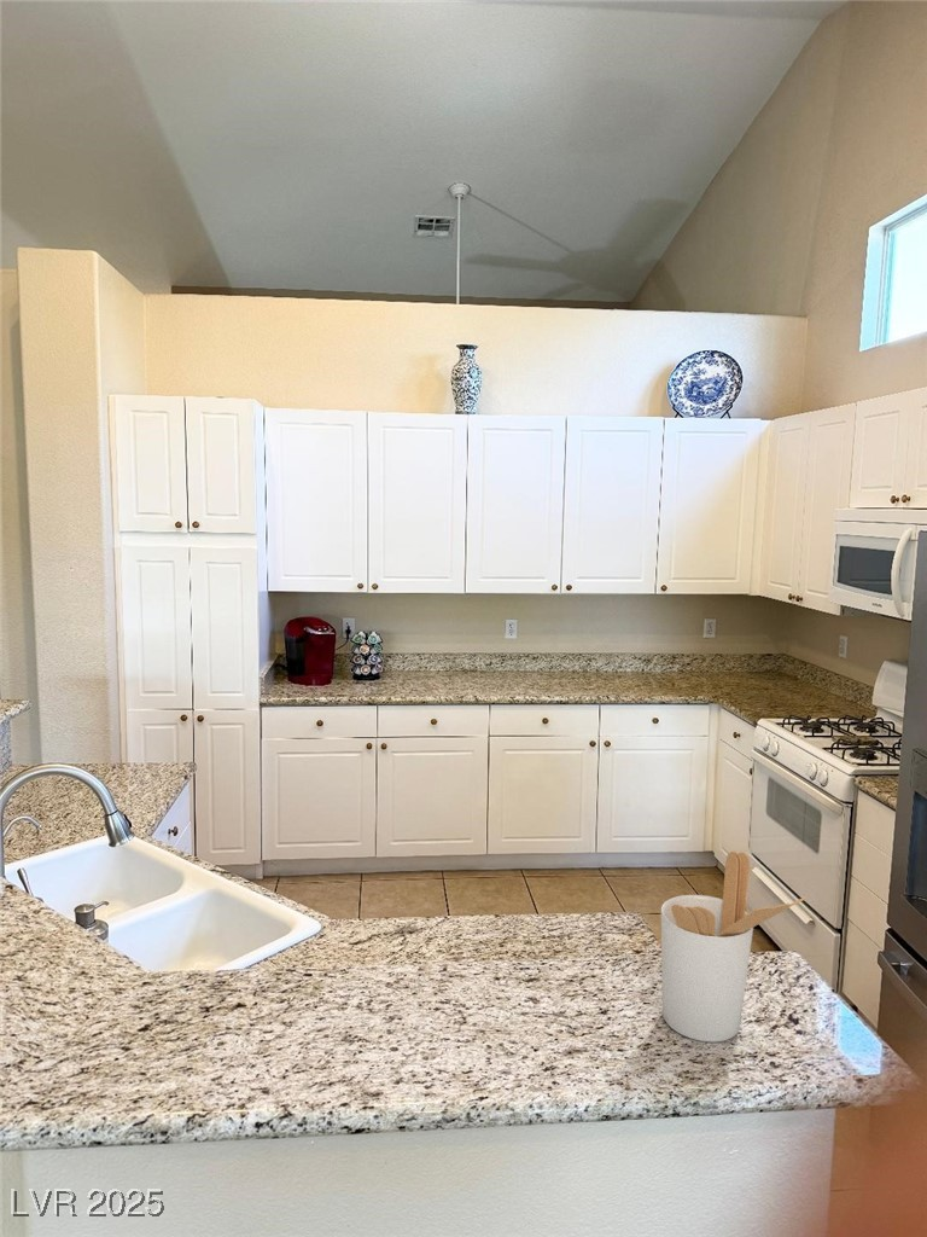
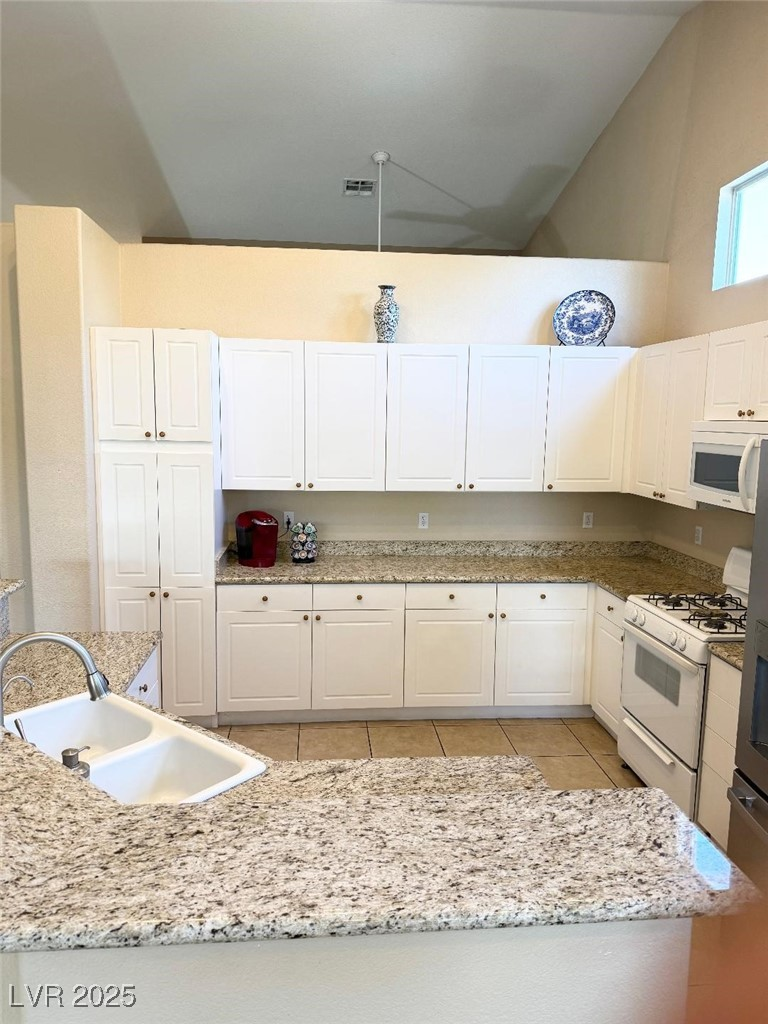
- utensil holder [660,850,809,1044]
